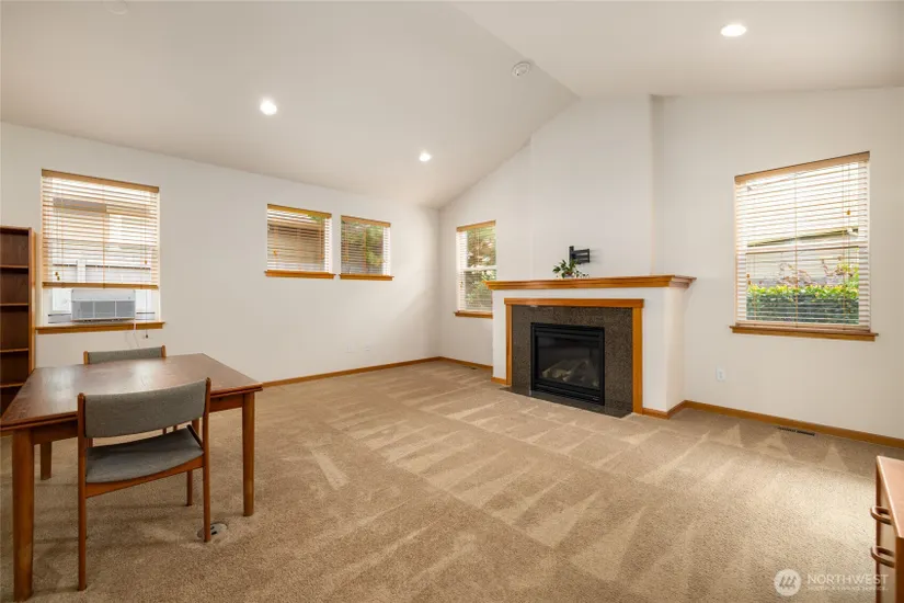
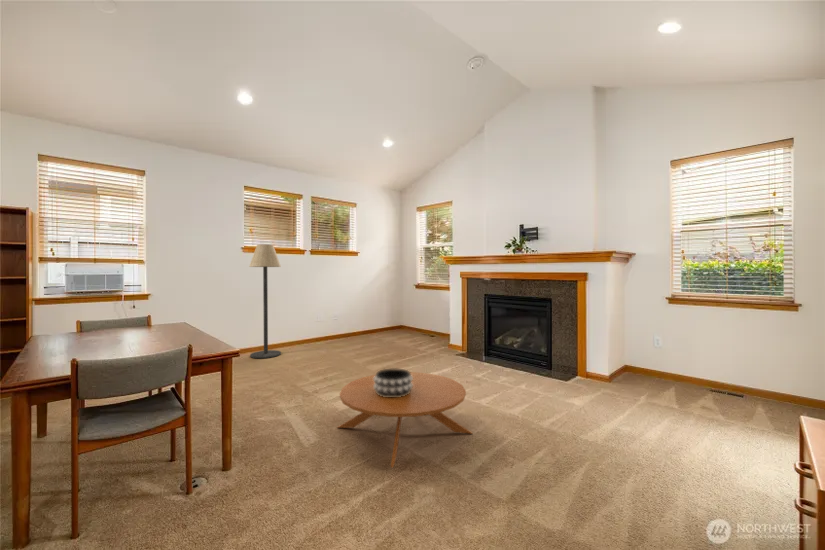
+ coffee table [336,371,473,469]
+ floor lamp [248,243,282,359]
+ decorative bowl [374,368,413,397]
